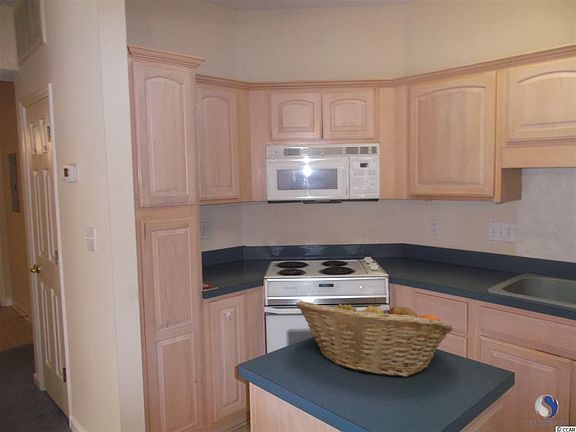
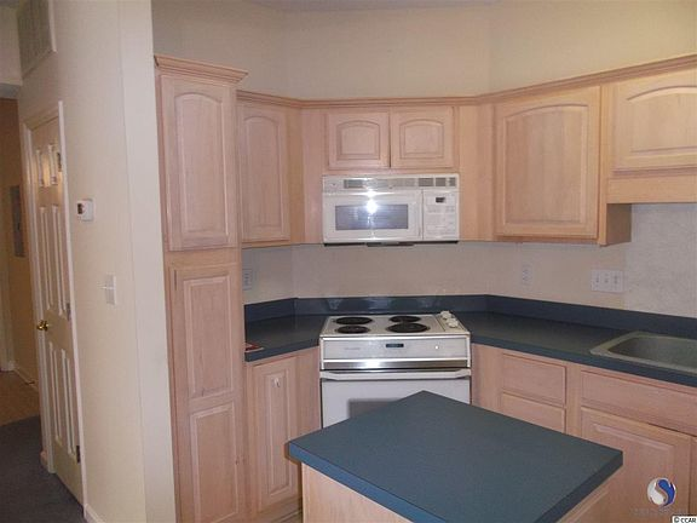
- fruit basket [295,297,454,378]
